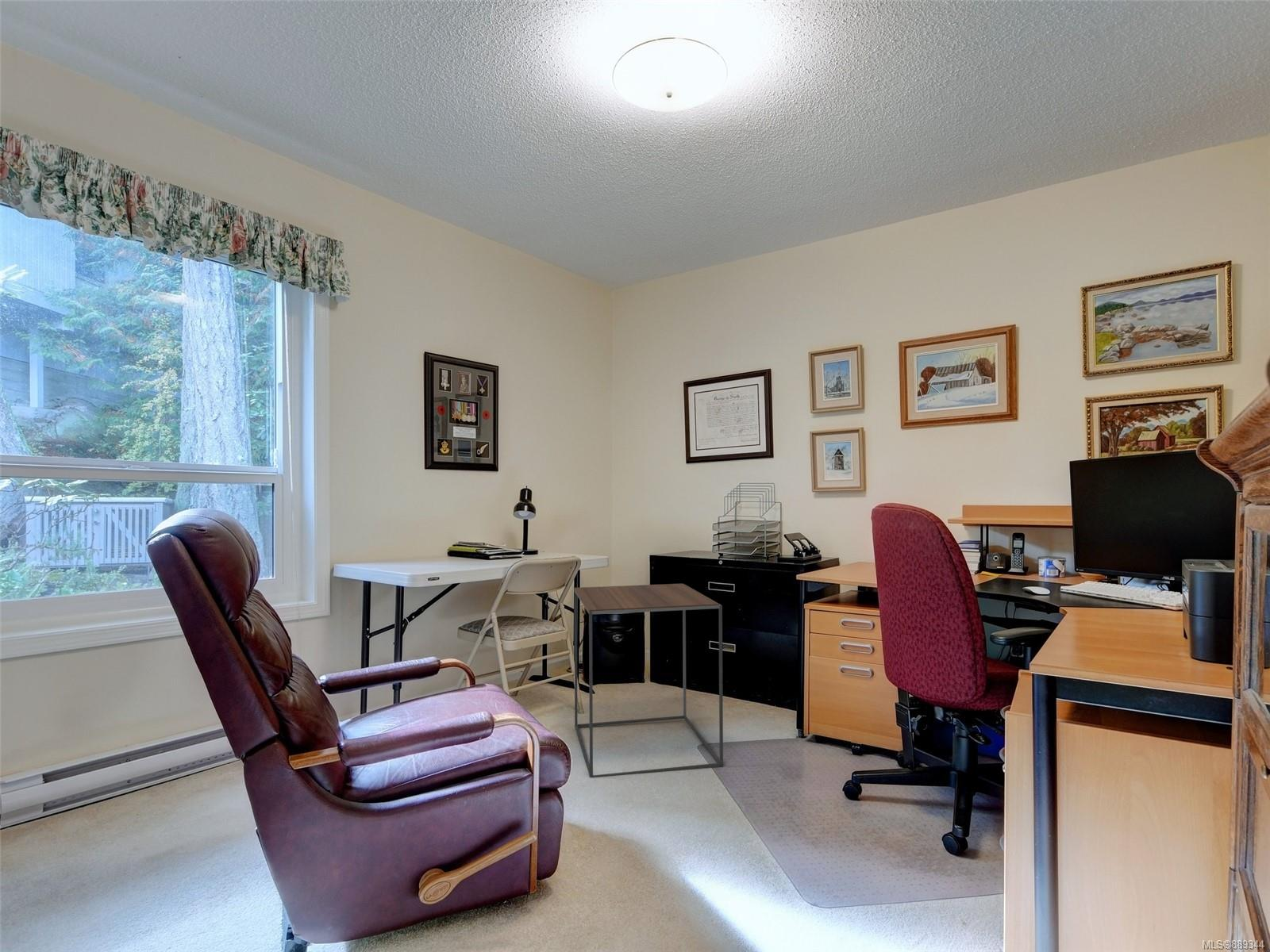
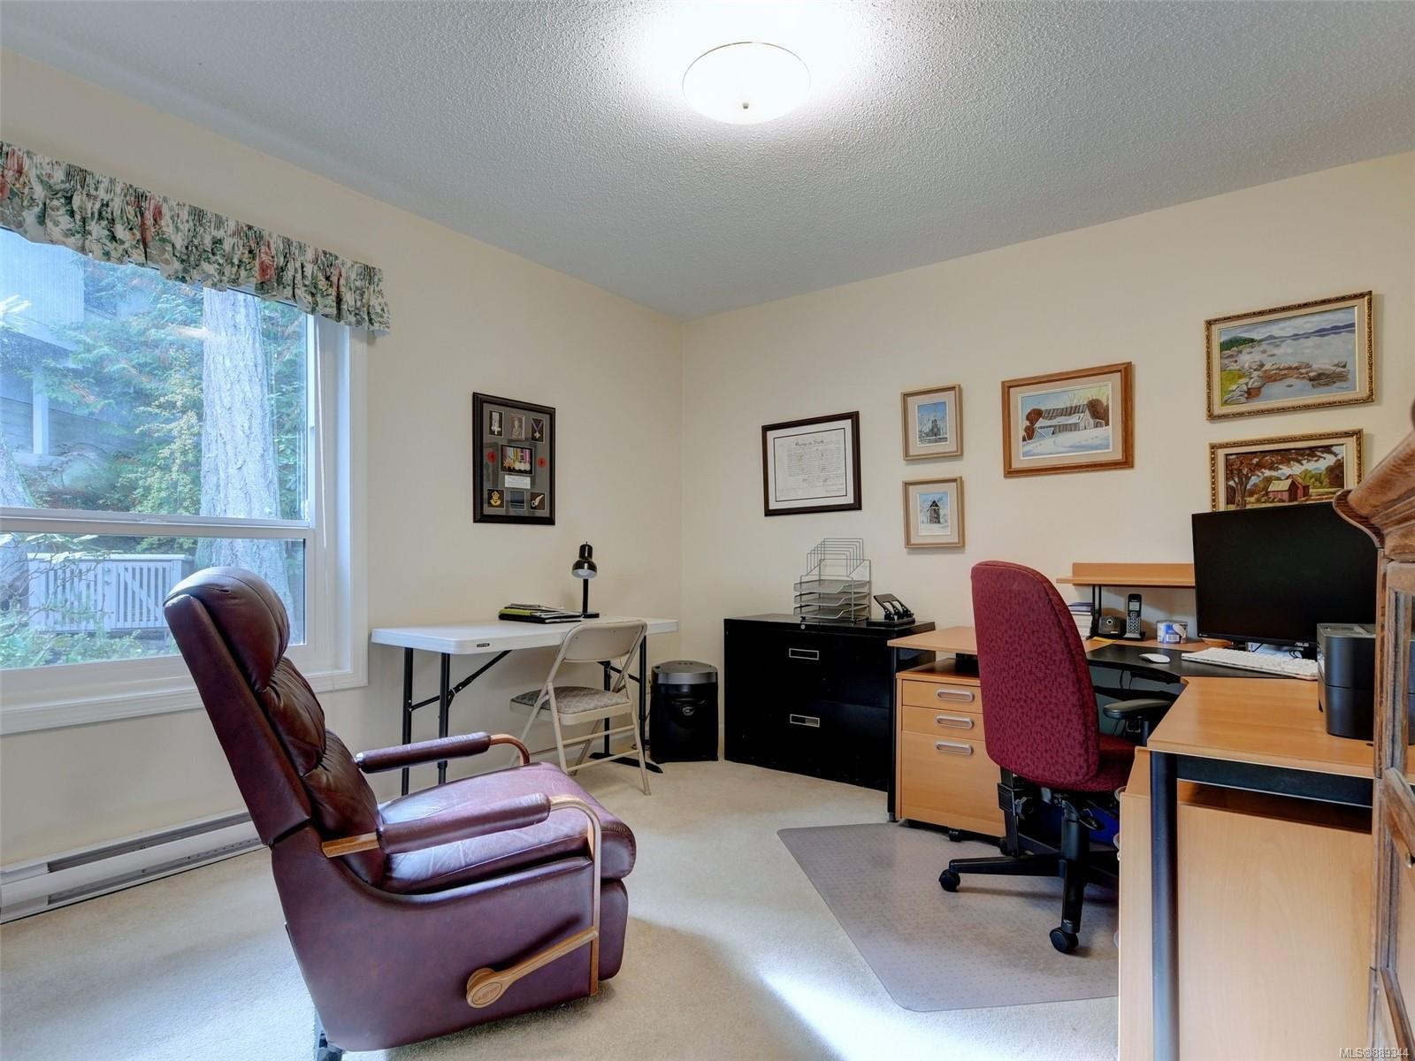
- side table [573,583,724,778]
